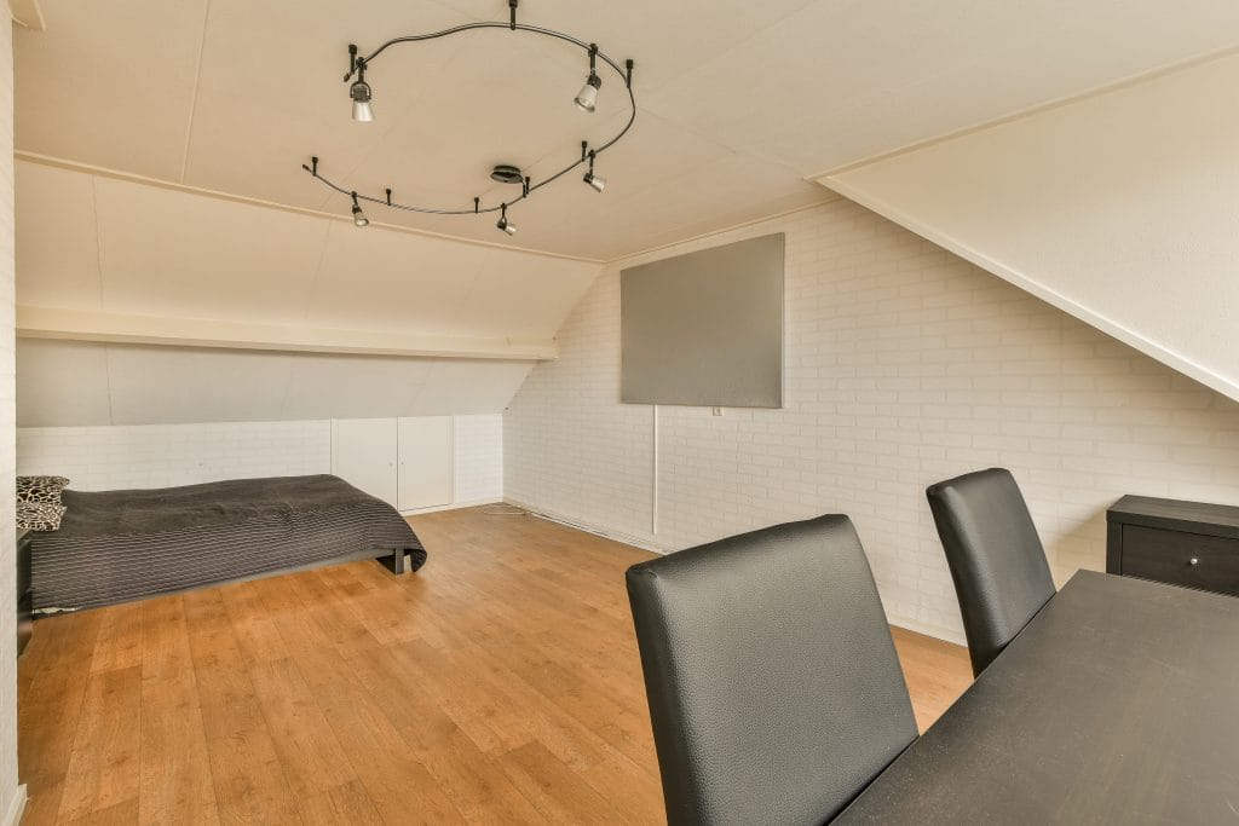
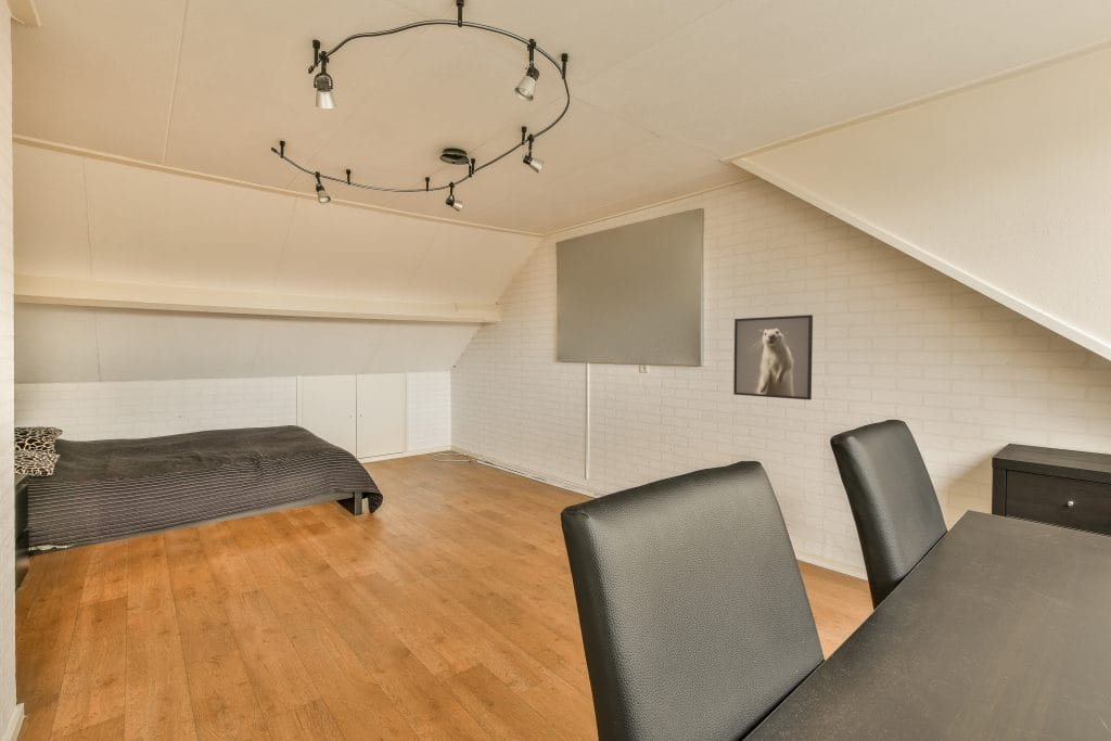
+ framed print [732,314,814,401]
